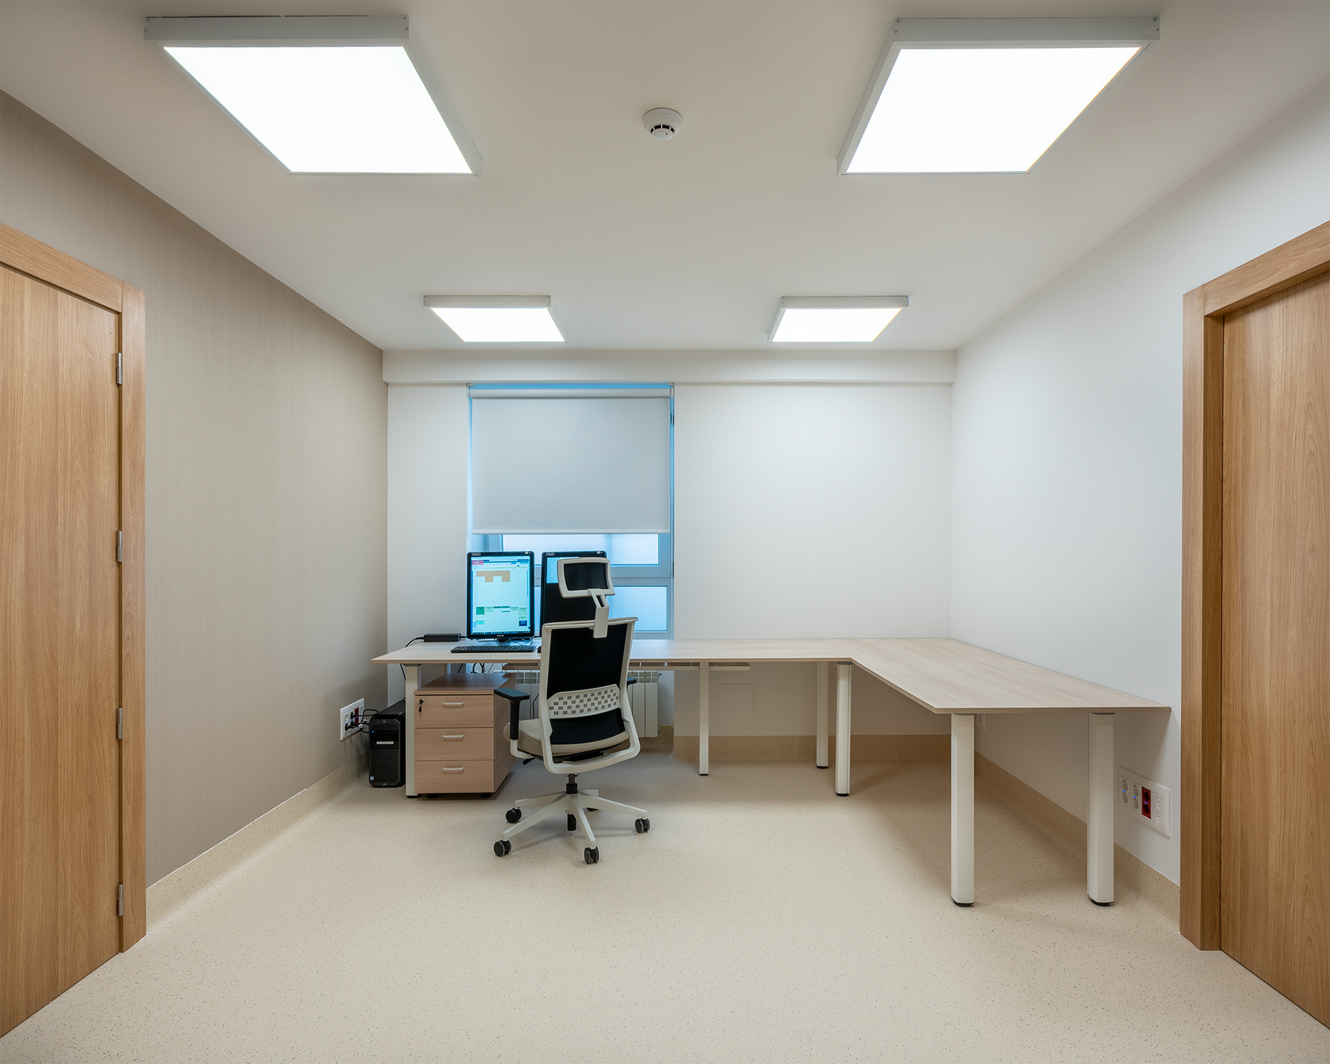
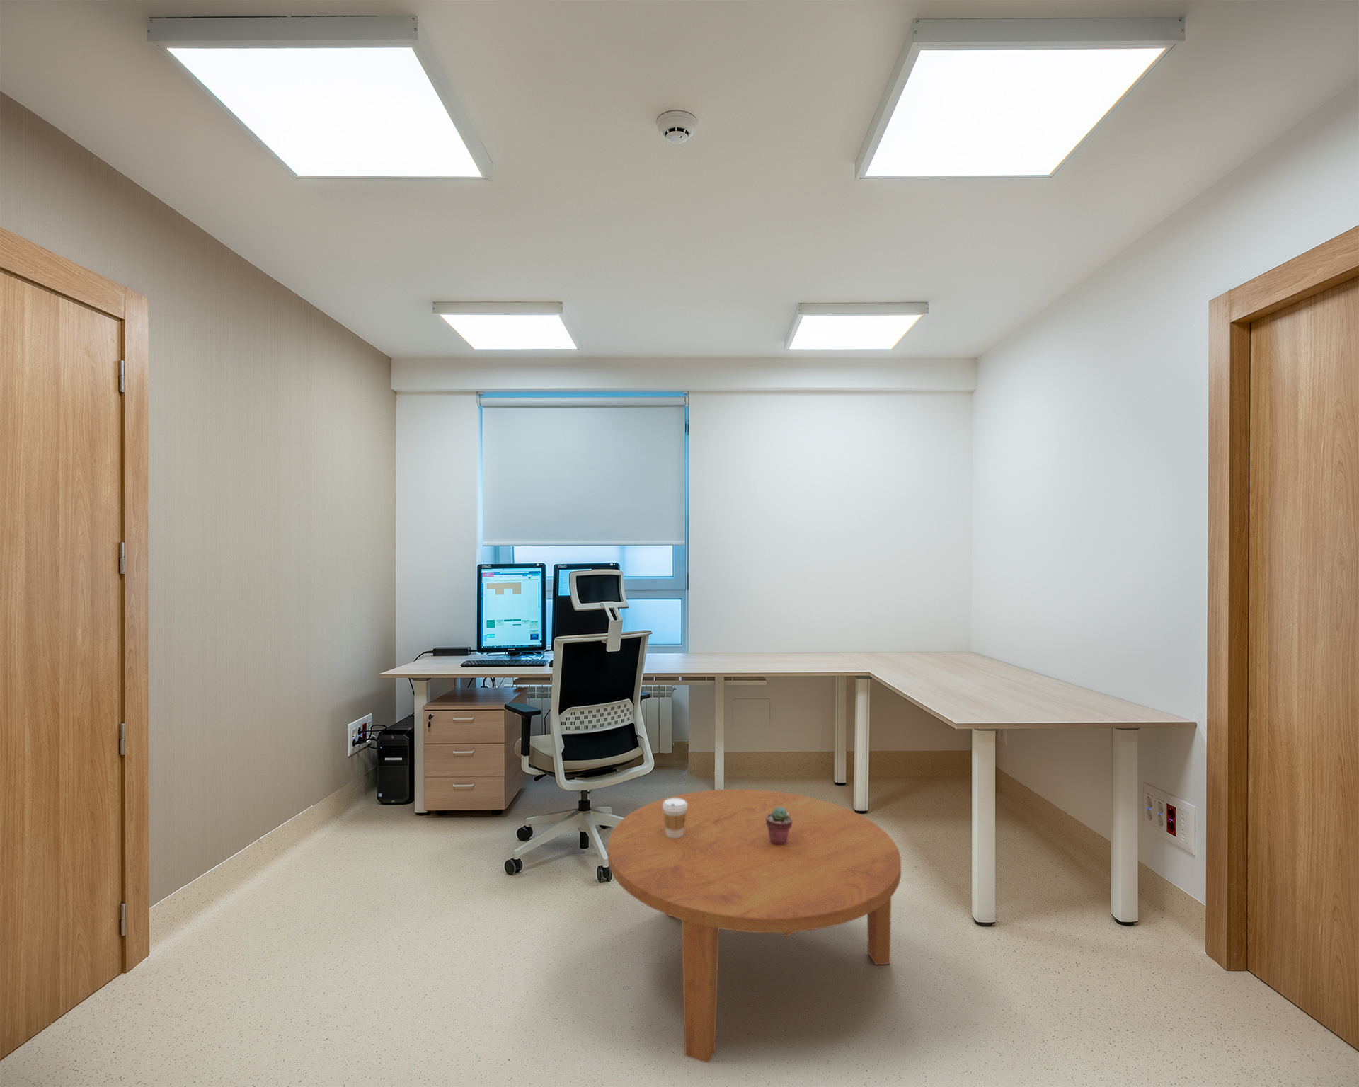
+ potted succulent [765,807,792,845]
+ coffee table [607,789,902,1064]
+ coffee cup [662,799,688,837]
